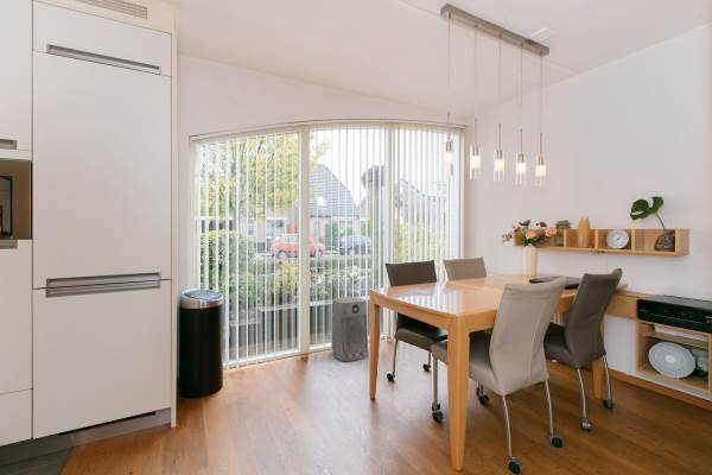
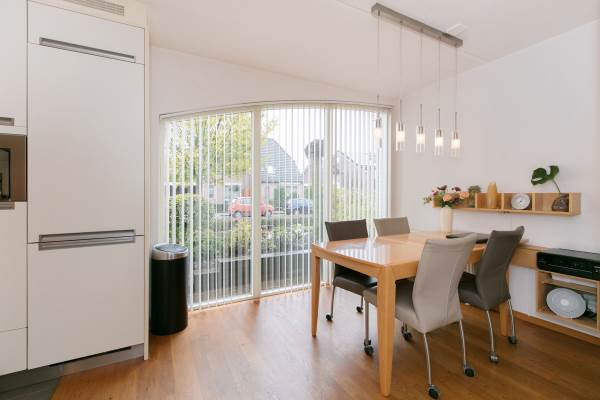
- air purifier [330,296,369,362]
